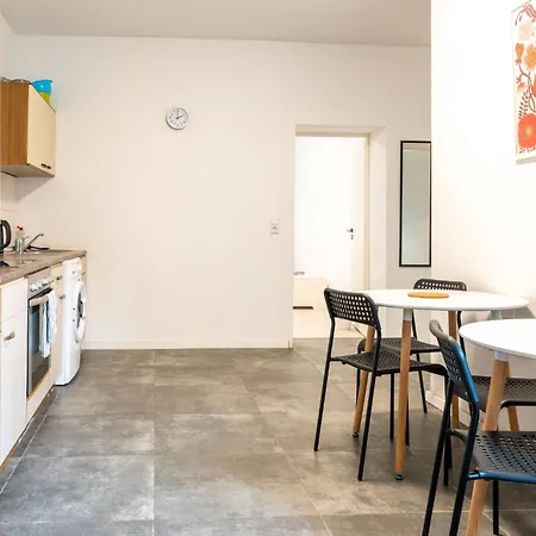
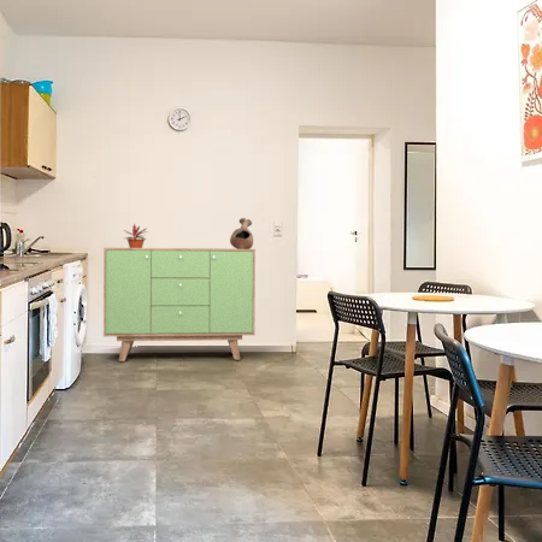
+ sideboard [102,247,257,363]
+ ceramic jug [229,217,254,249]
+ potted plant [123,223,148,248]
